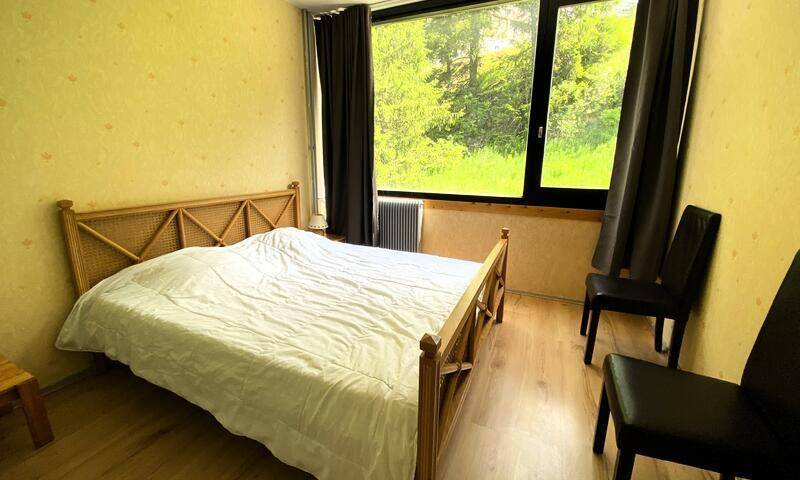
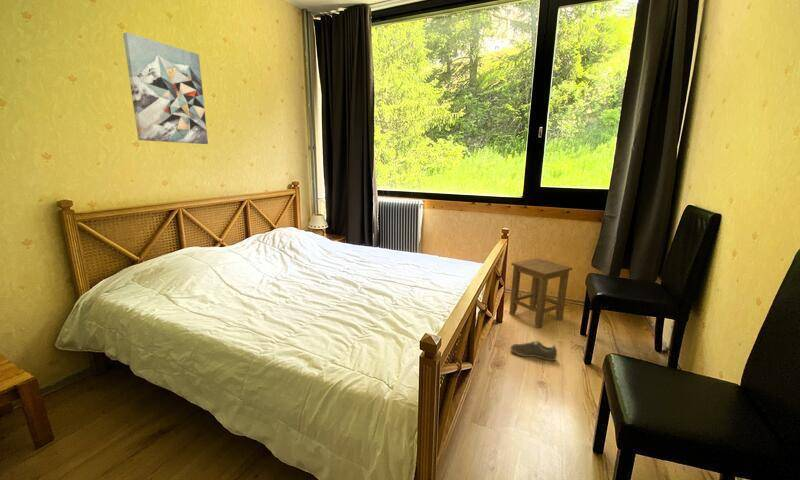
+ sneaker [509,340,558,362]
+ stool [508,257,573,329]
+ wall art [122,32,209,145]
